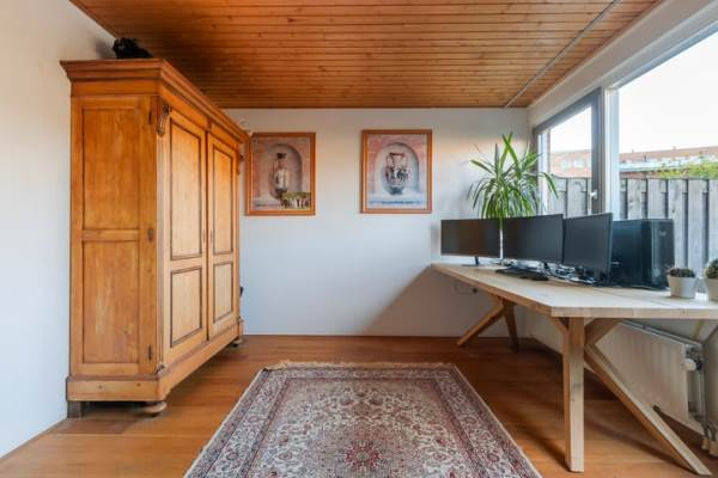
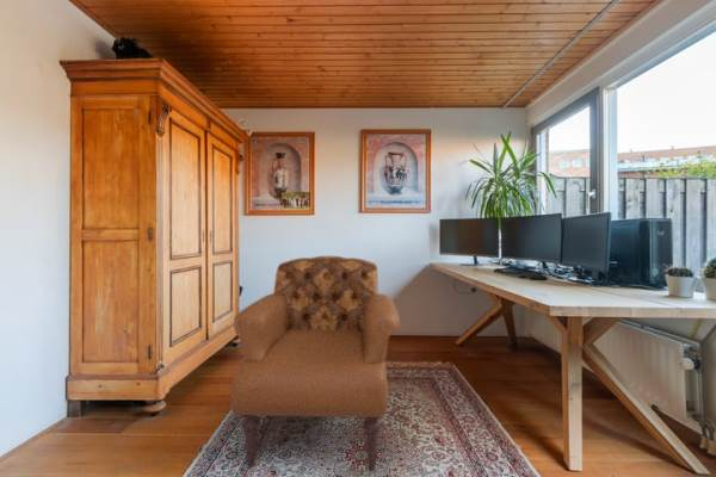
+ armchair [229,255,401,471]
